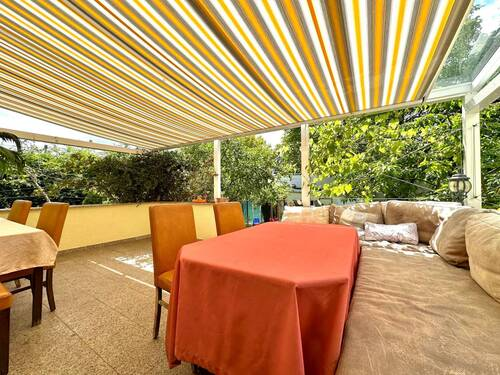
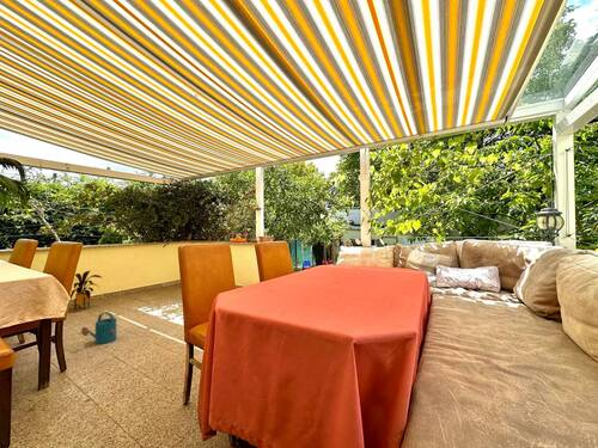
+ watering can [80,311,118,345]
+ house plant [69,270,103,312]
